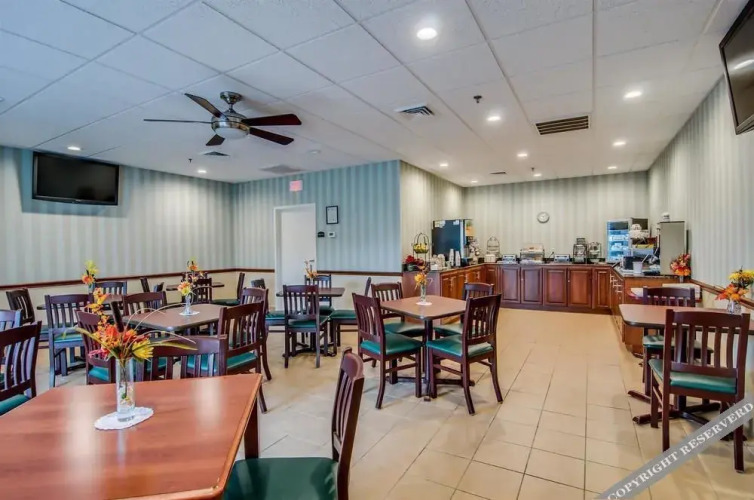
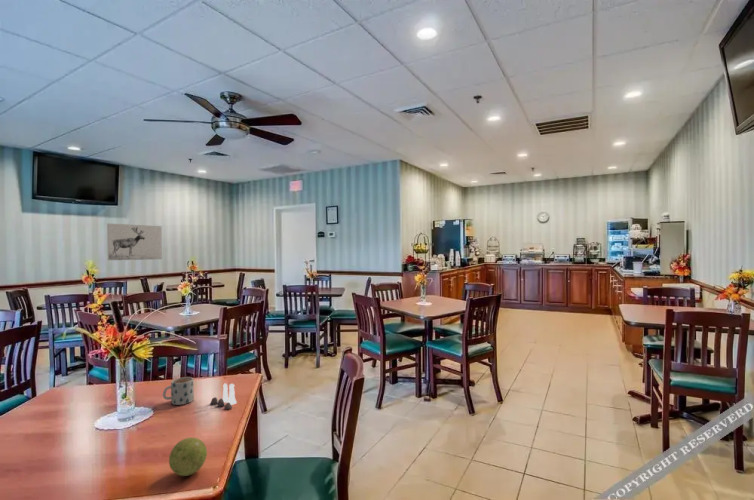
+ decorative ball [168,436,208,477]
+ salt and pepper shaker set [209,382,238,410]
+ wall art [106,223,163,261]
+ mug [162,376,195,406]
